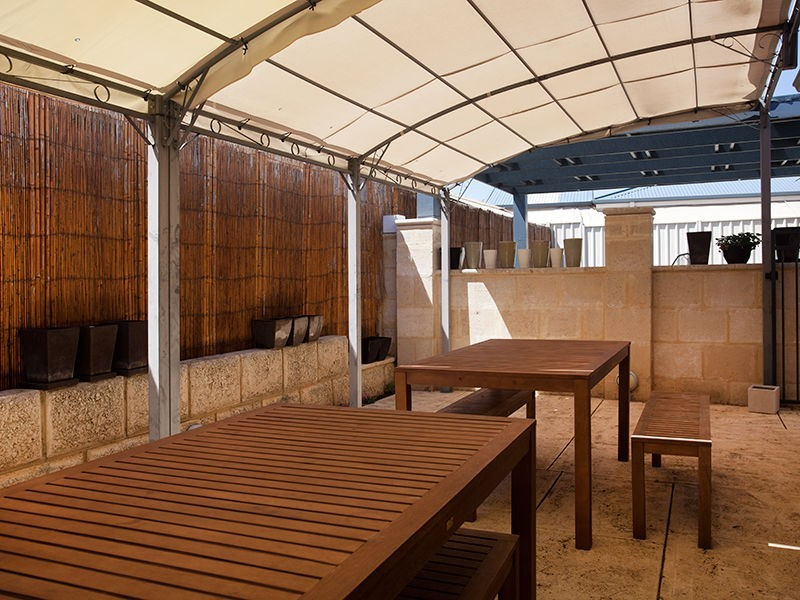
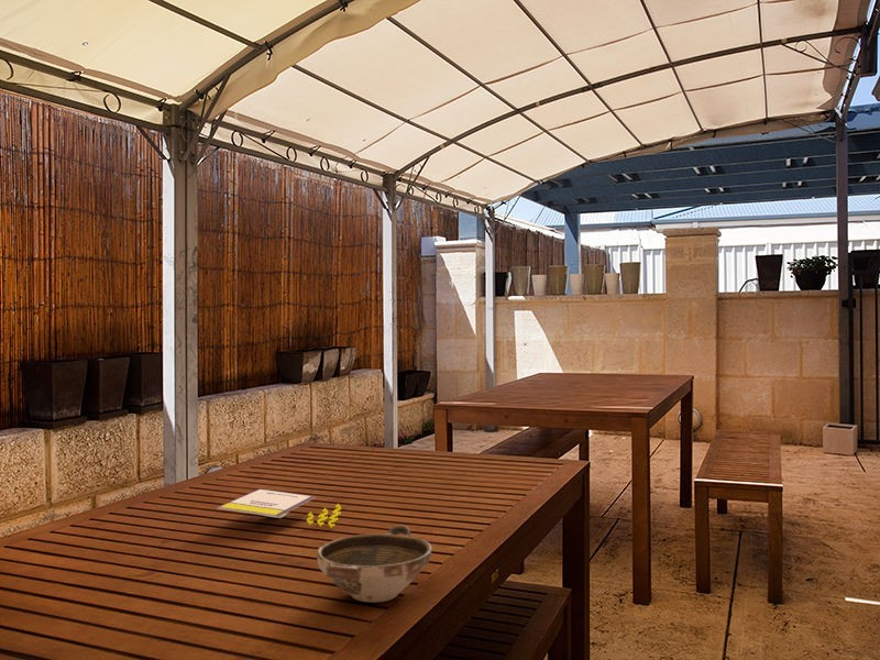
+ bowl [316,524,433,604]
+ board game [216,487,342,529]
